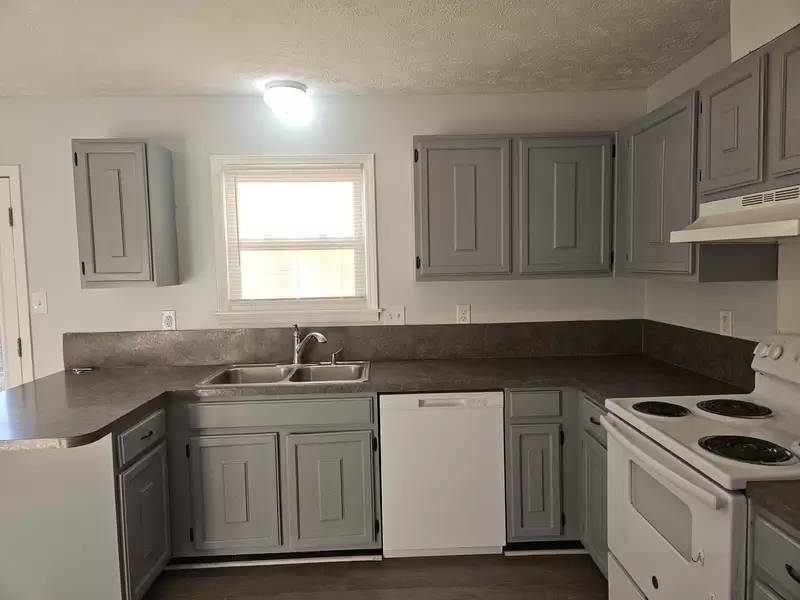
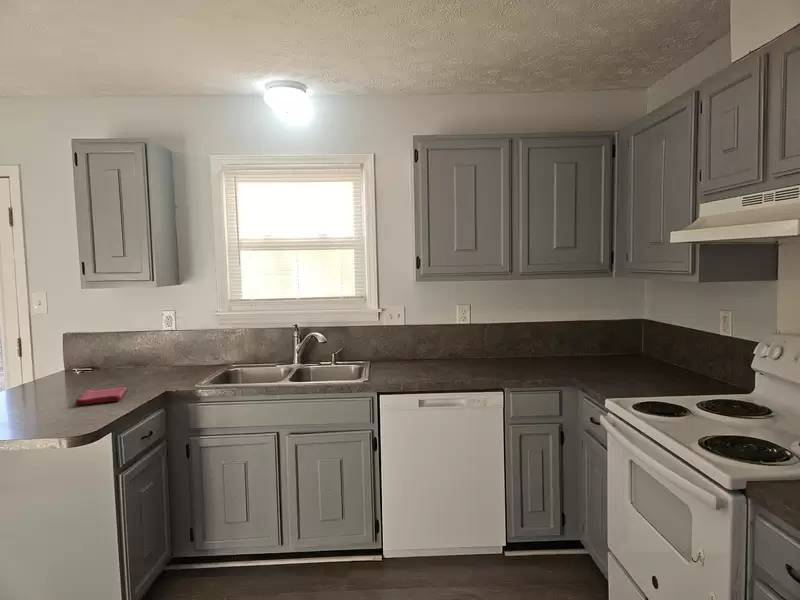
+ dish towel [75,386,127,406]
